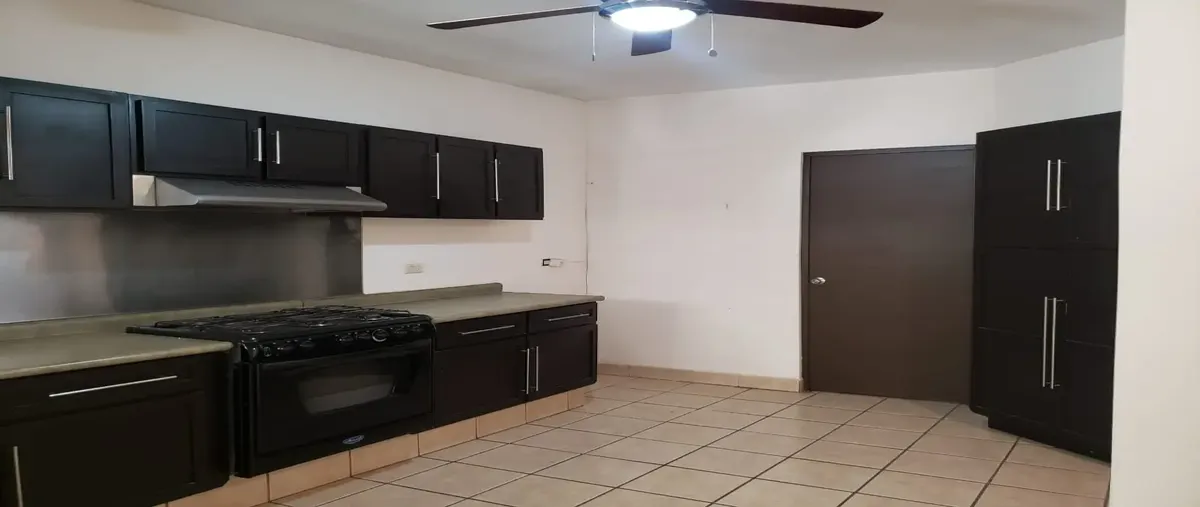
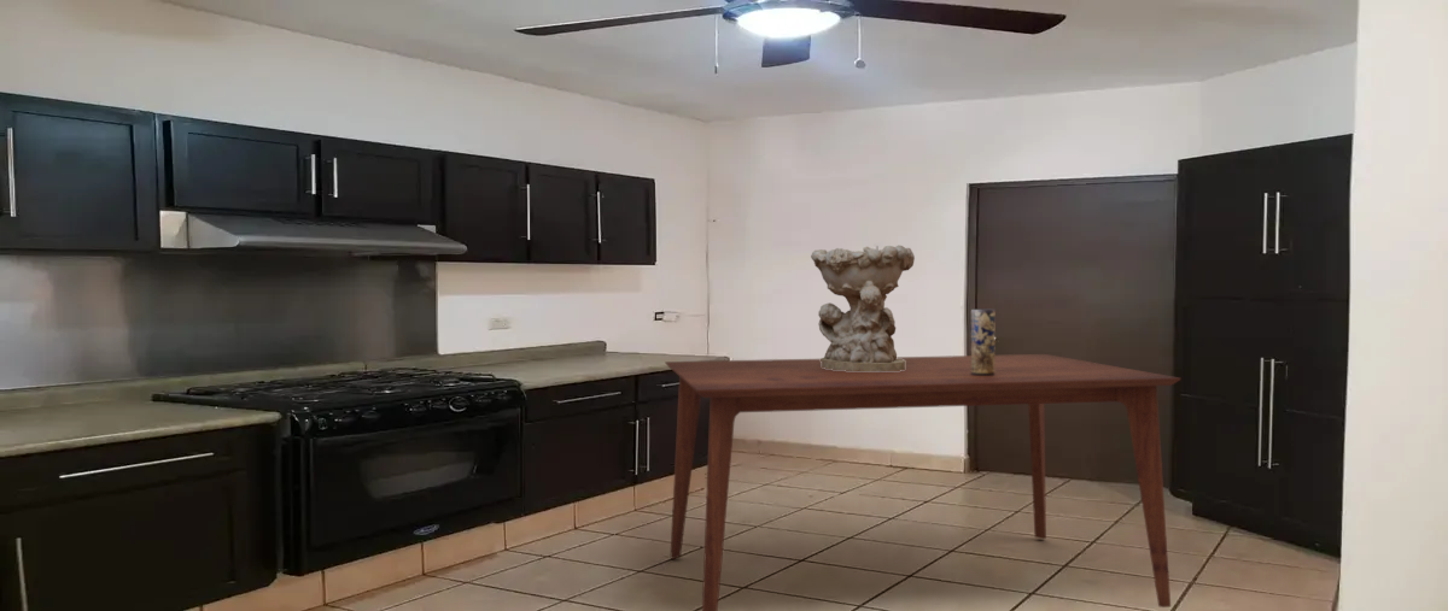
+ dining table [664,353,1183,611]
+ vase [970,309,997,376]
+ decorative bowl [810,245,916,371]
